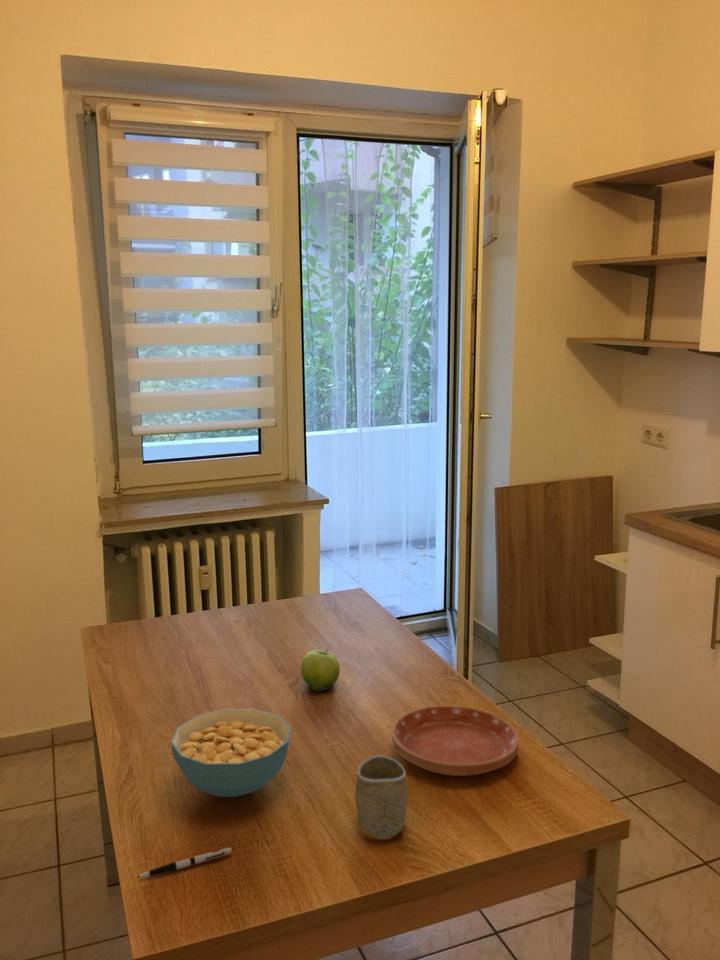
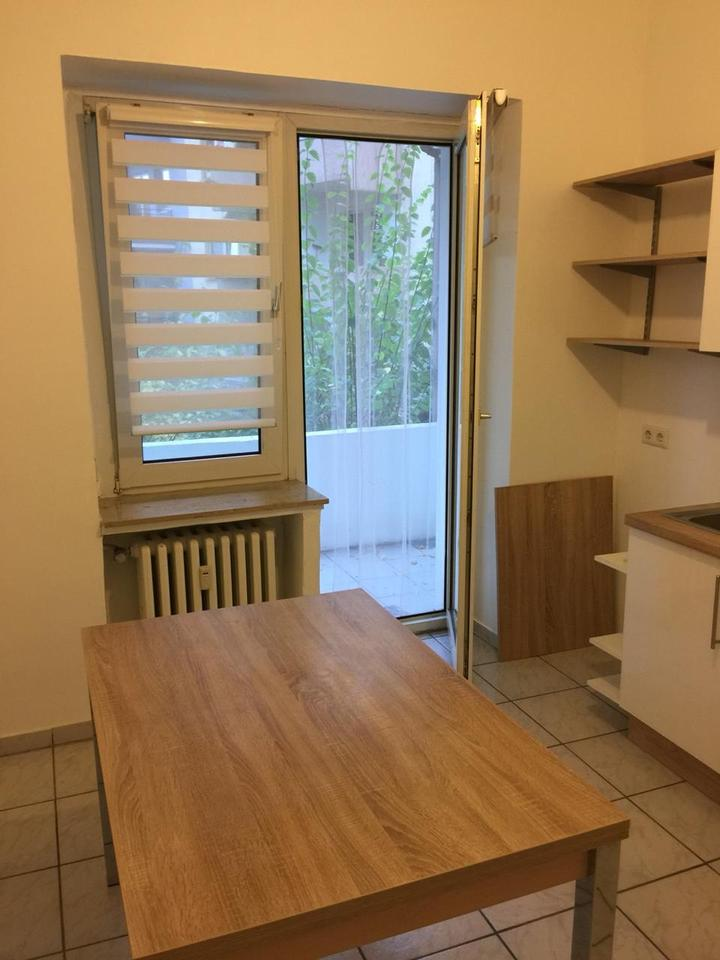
- cereal bowl [170,707,292,798]
- pen [135,846,233,879]
- saucer [391,705,520,777]
- fruit [300,648,341,693]
- cup [354,754,409,841]
